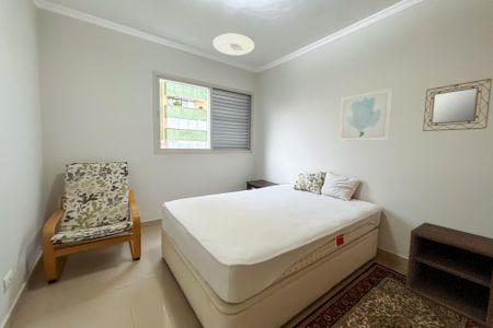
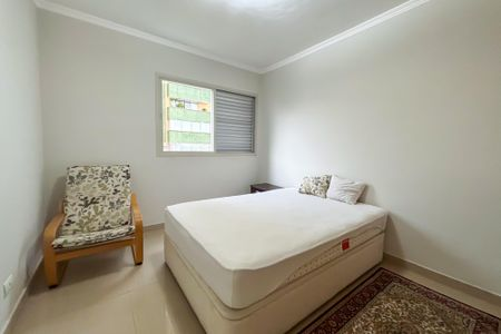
- nightstand [405,221,493,328]
- home mirror [422,78,493,132]
- wall art [337,86,393,142]
- ceiling light [211,33,255,57]
